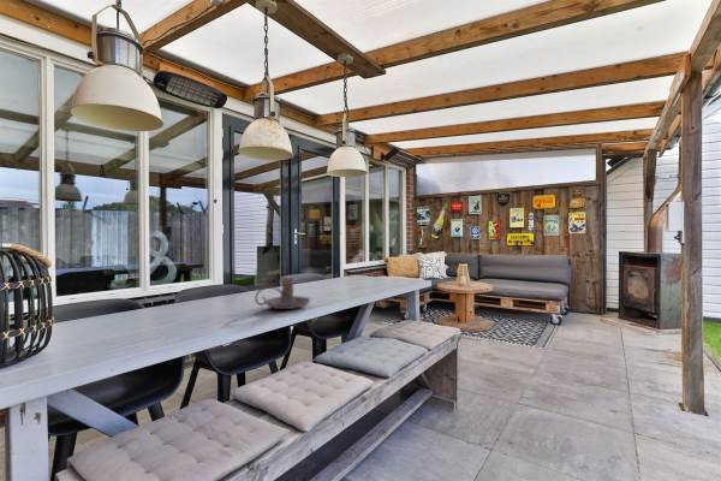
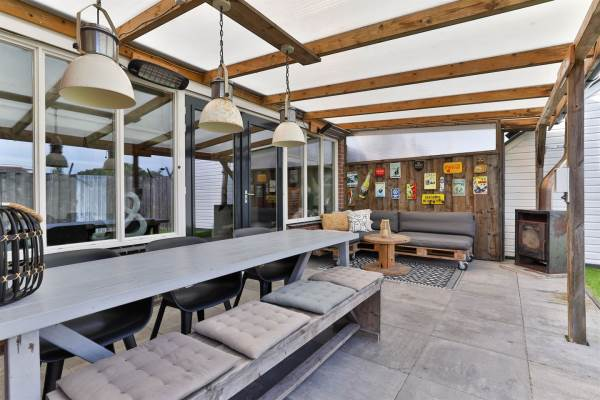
- candle holder [254,277,311,310]
